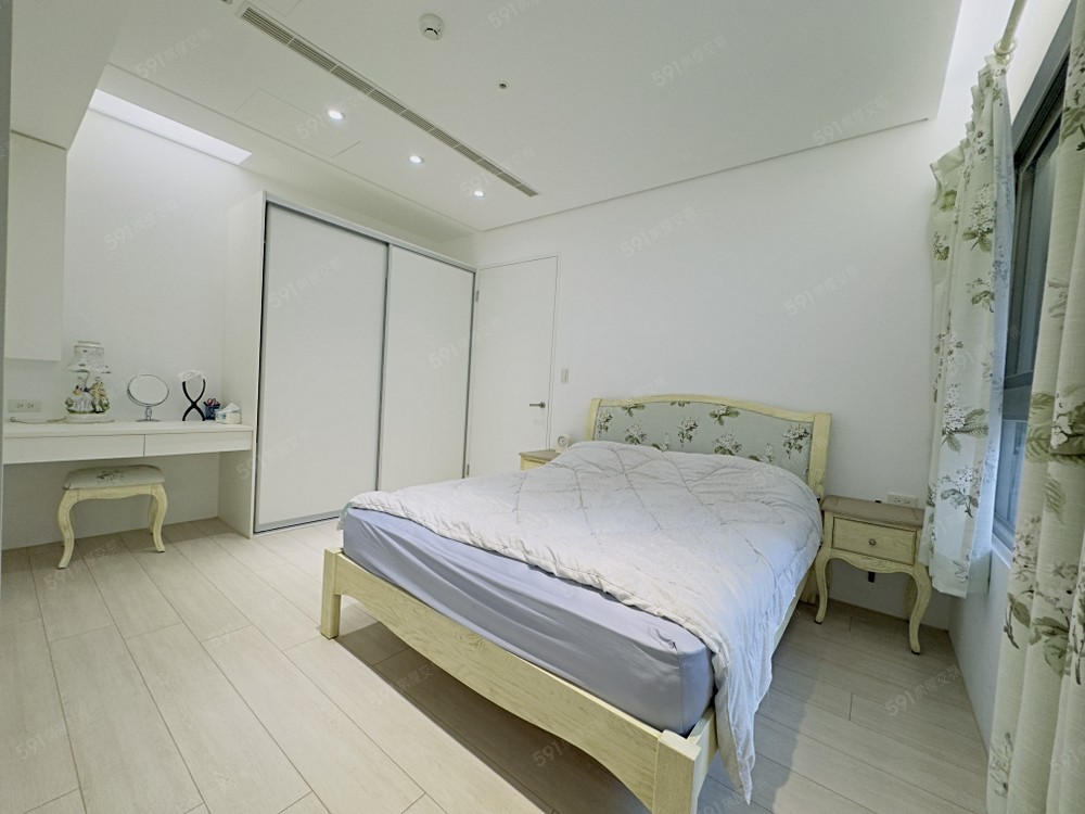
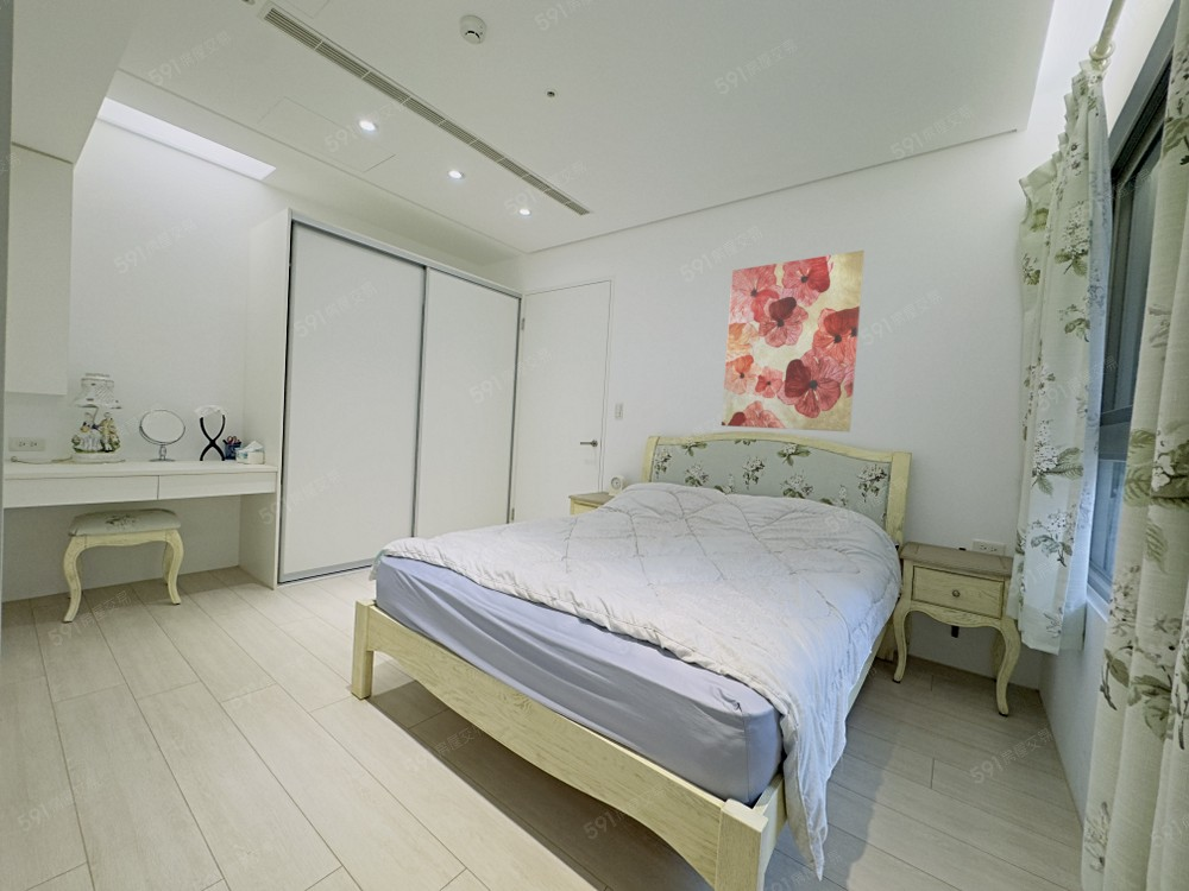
+ wall art [721,249,866,432]
